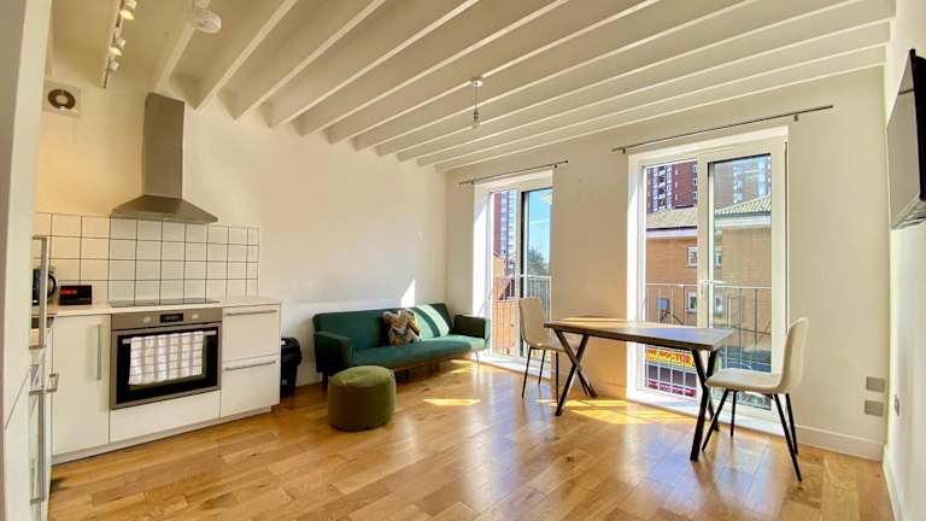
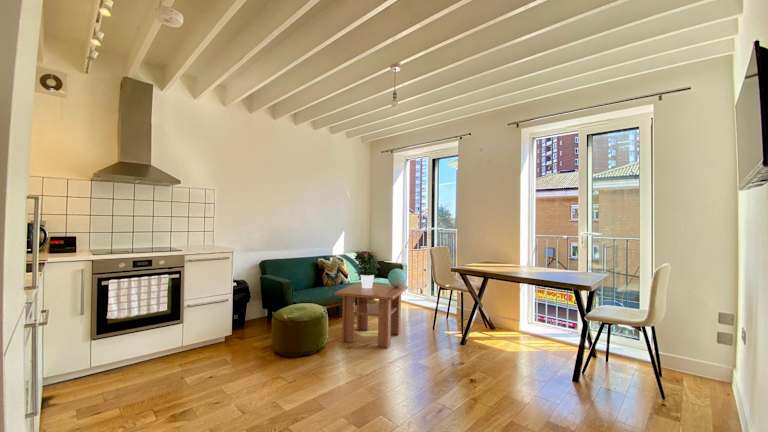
+ coffee table [334,281,409,349]
+ decorative sphere [387,268,407,287]
+ potted flower [353,249,381,288]
